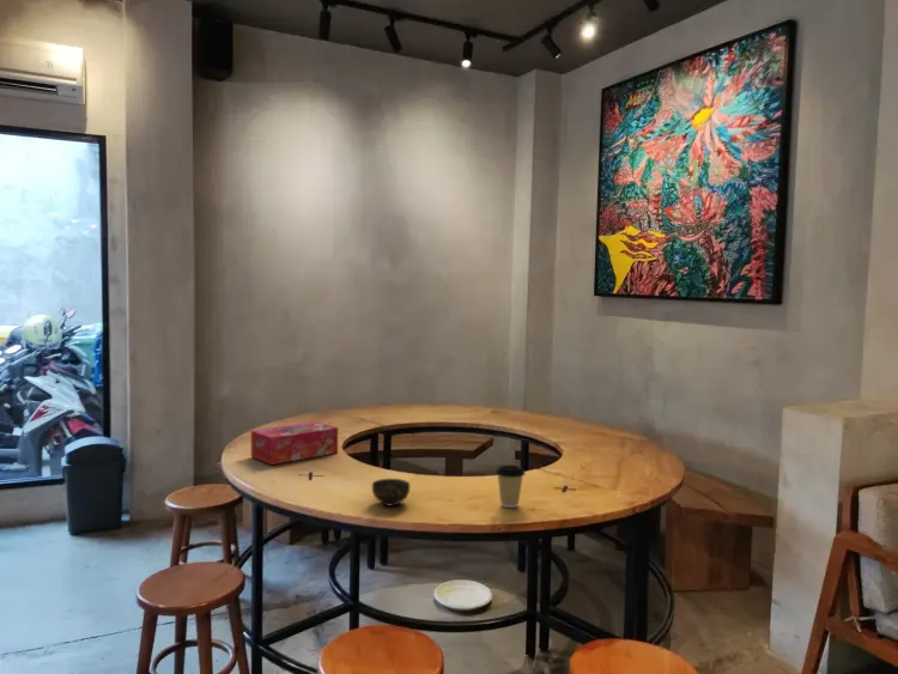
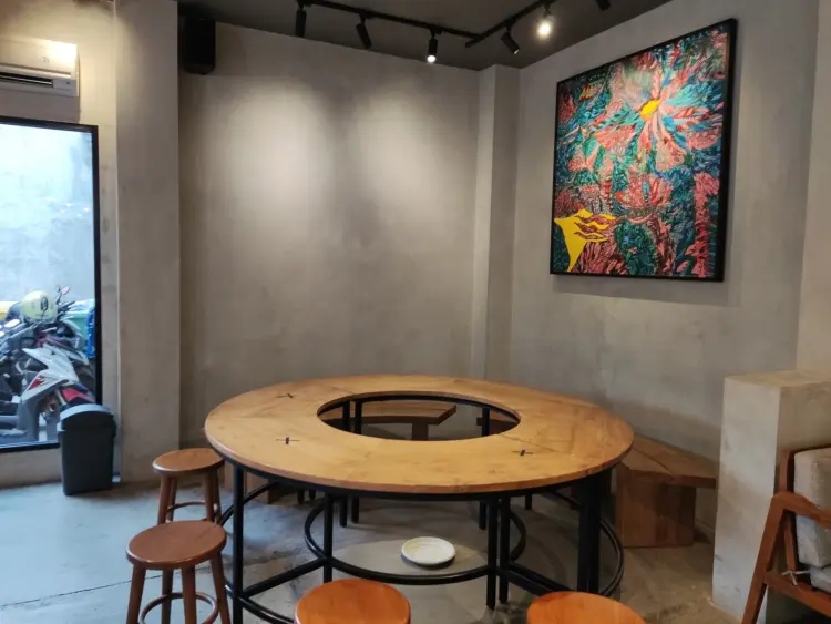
- tissue box [250,420,339,466]
- cup [371,478,411,508]
- coffee cup [494,463,527,509]
